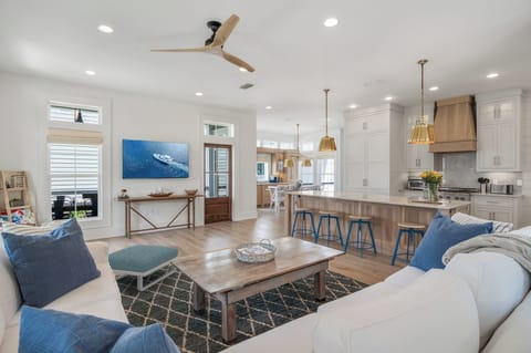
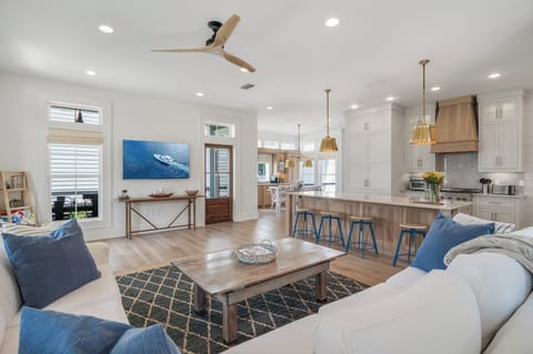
- footstool [107,243,179,292]
